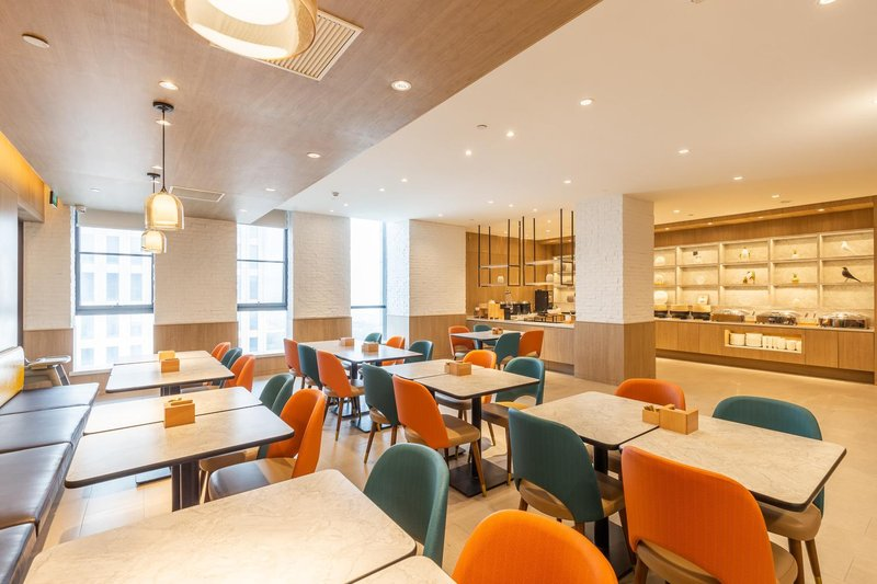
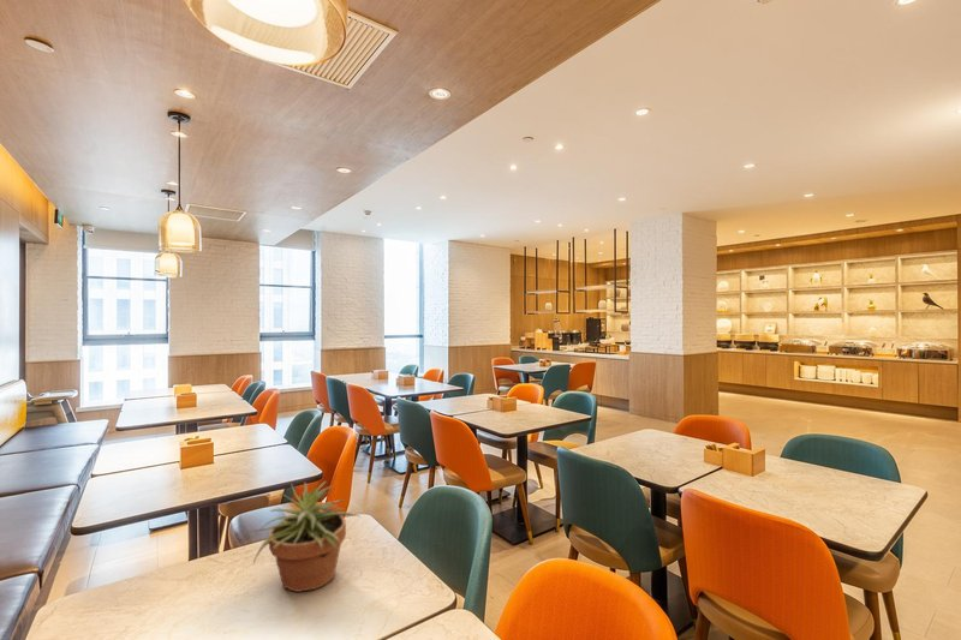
+ potted plant [241,480,360,593]
